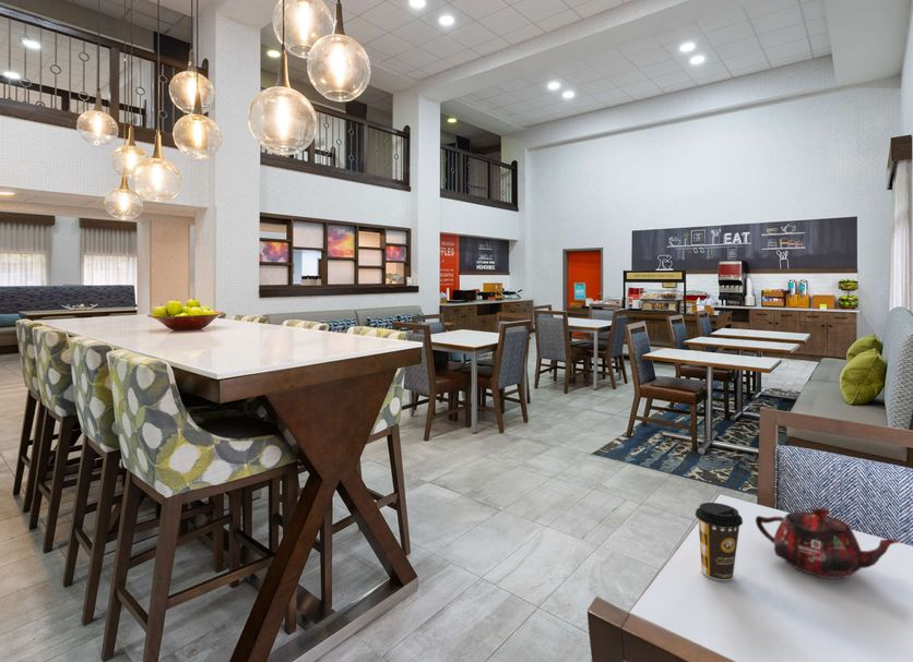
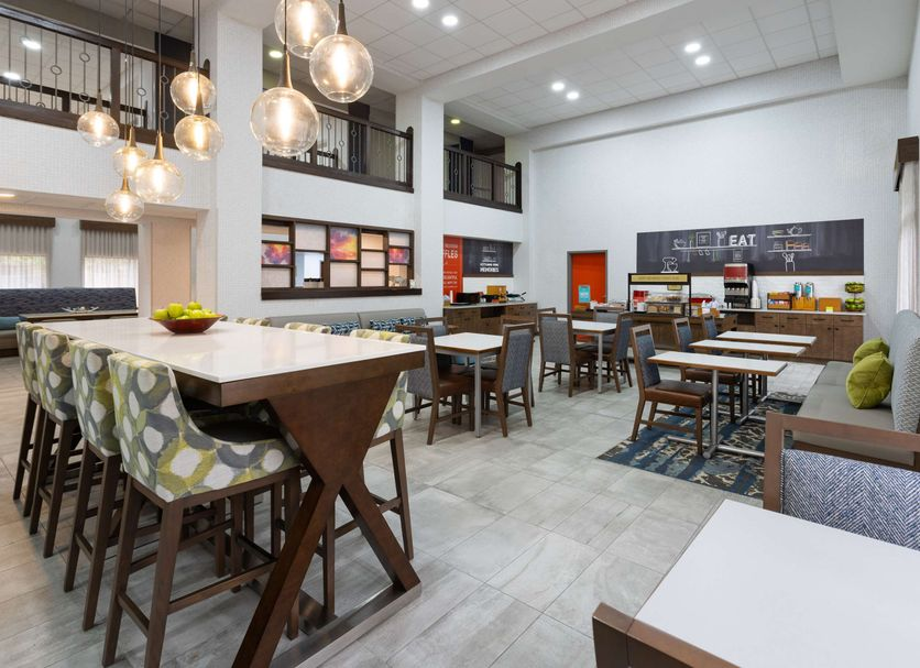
- coffee cup [695,502,744,581]
- teapot [755,507,901,580]
